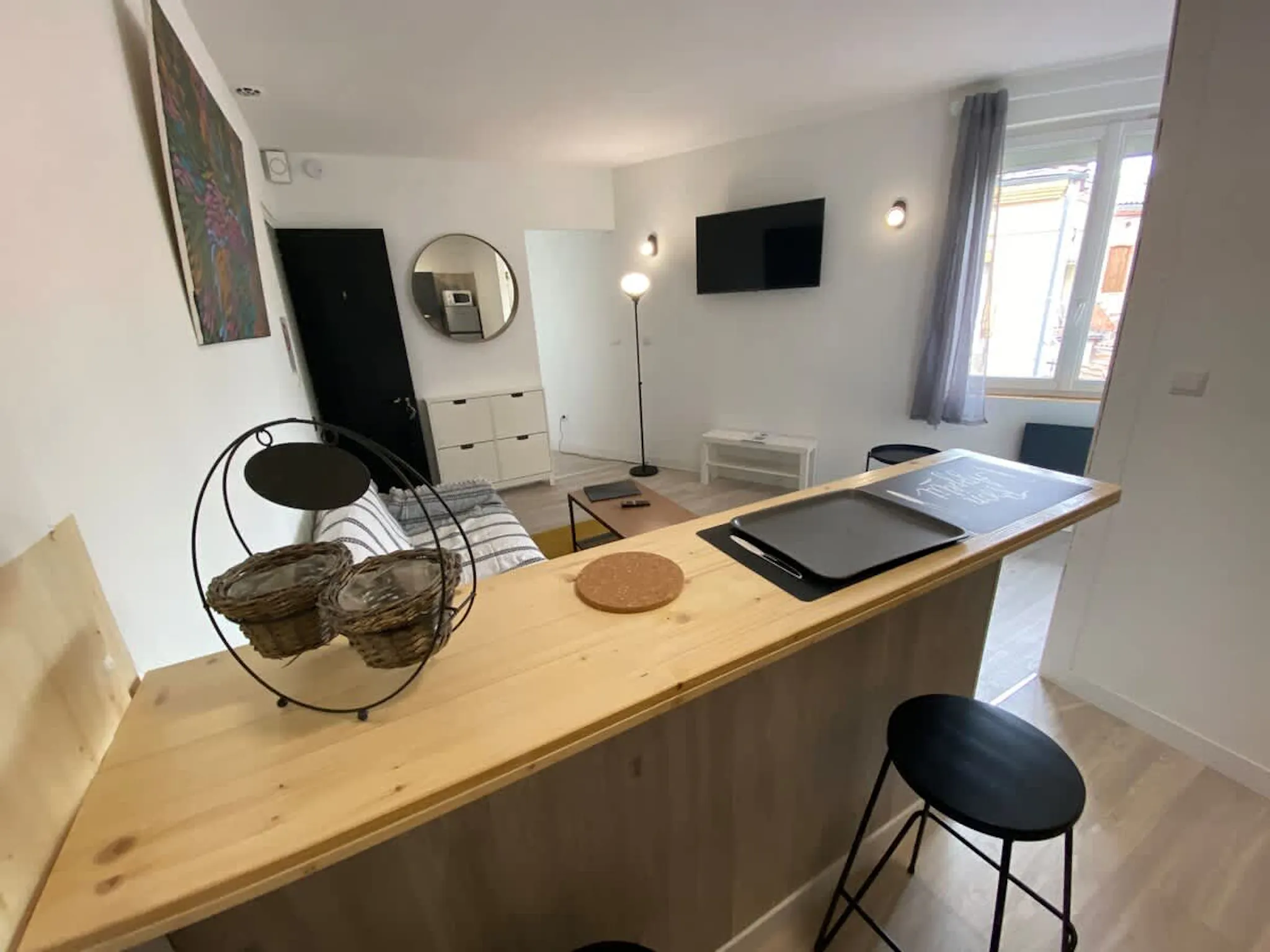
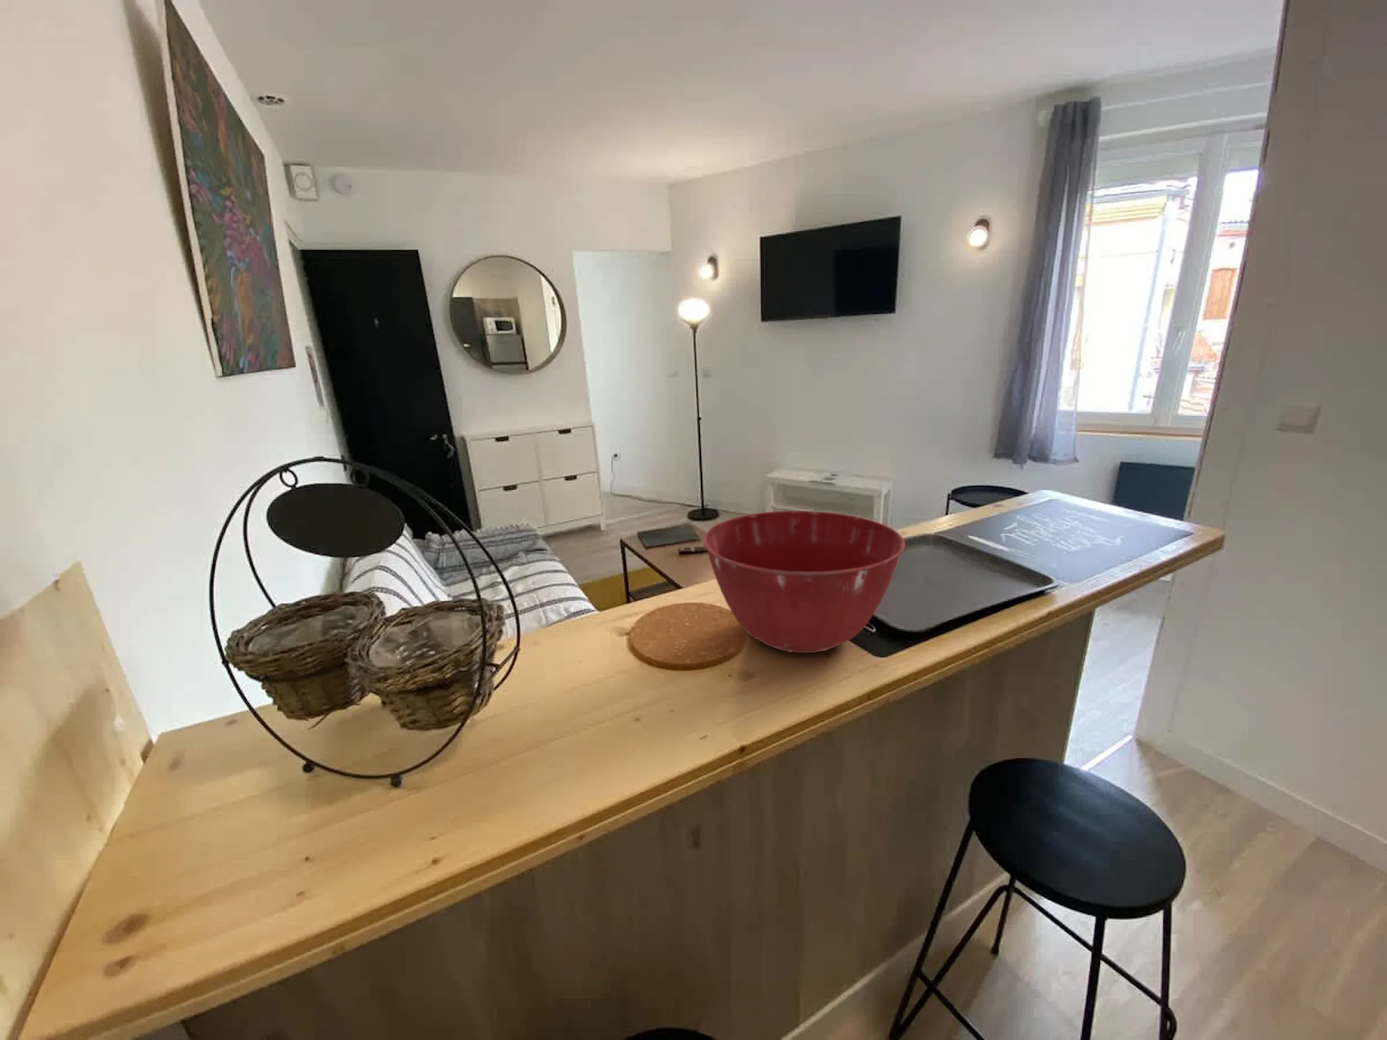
+ mixing bowl [702,510,906,653]
